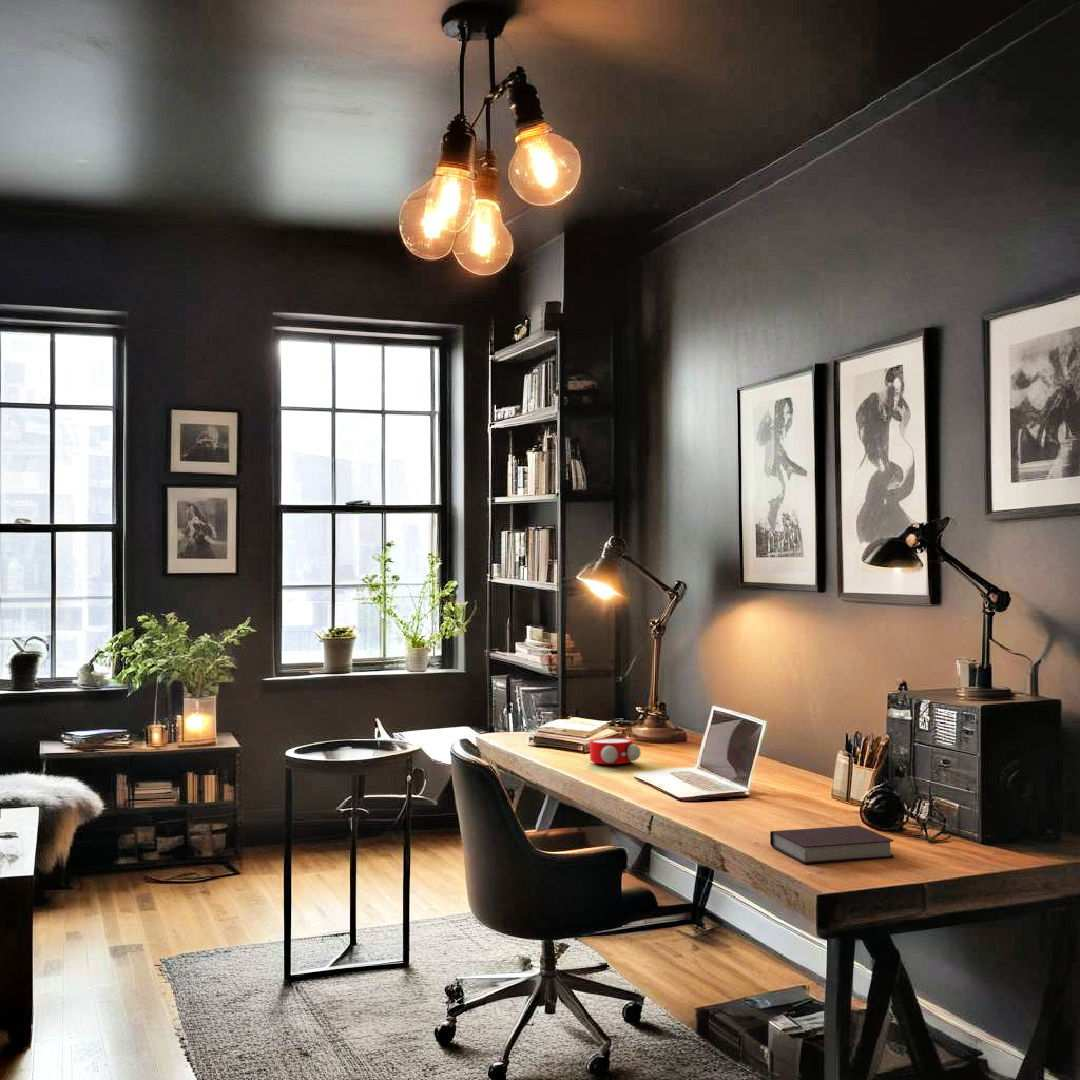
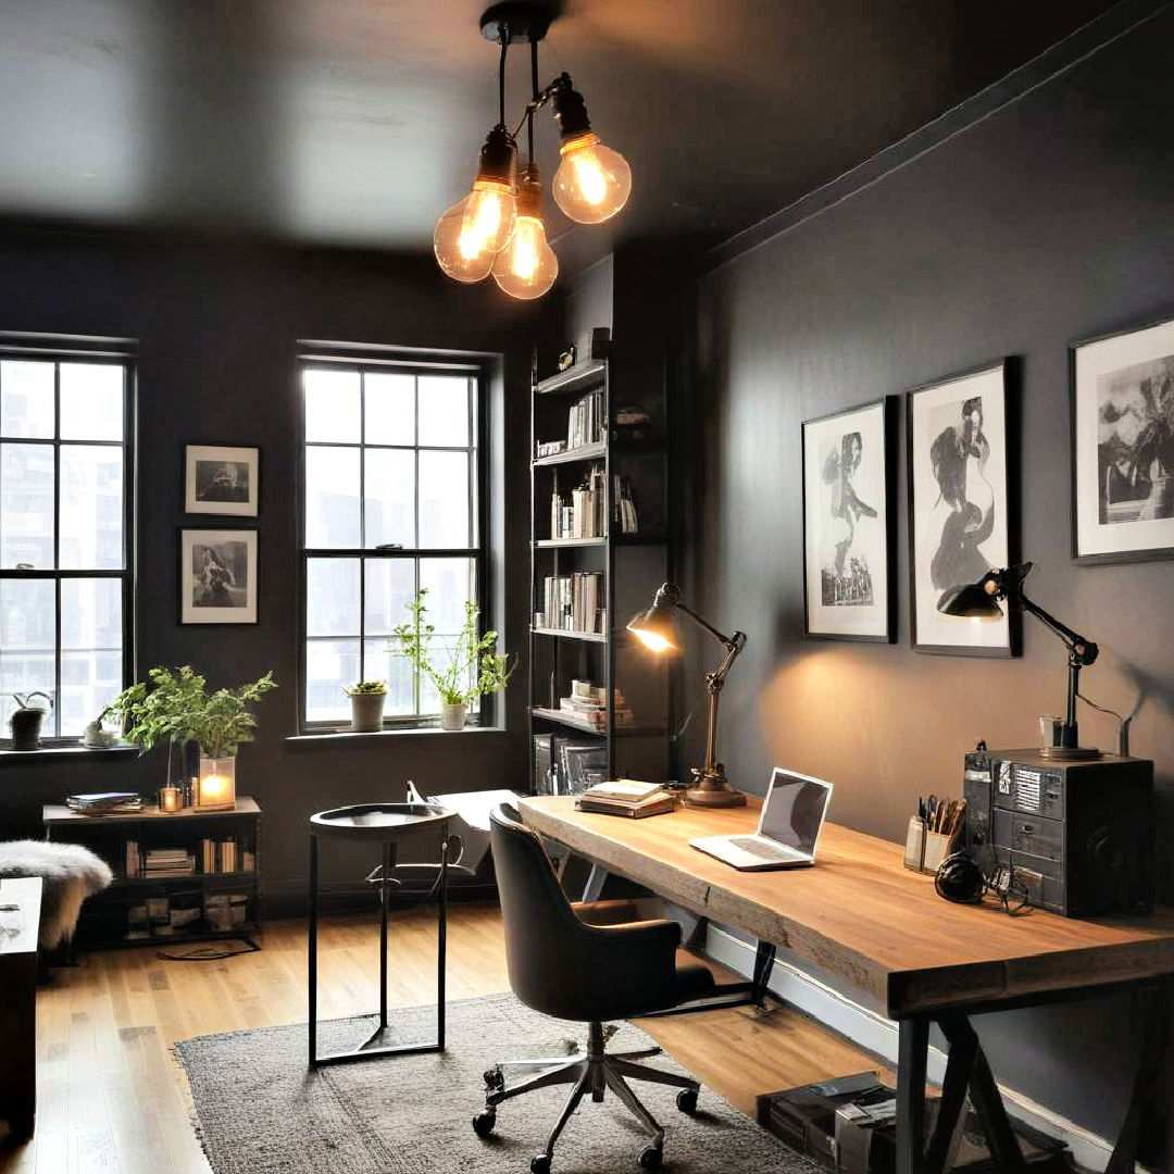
- alarm clock [583,737,642,765]
- book [769,825,895,865]
